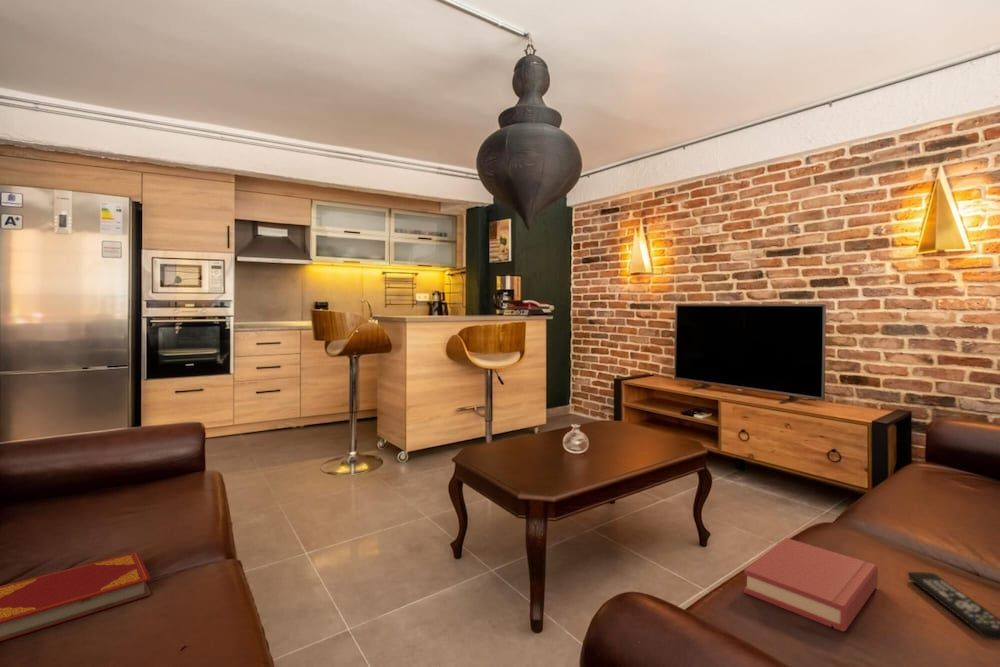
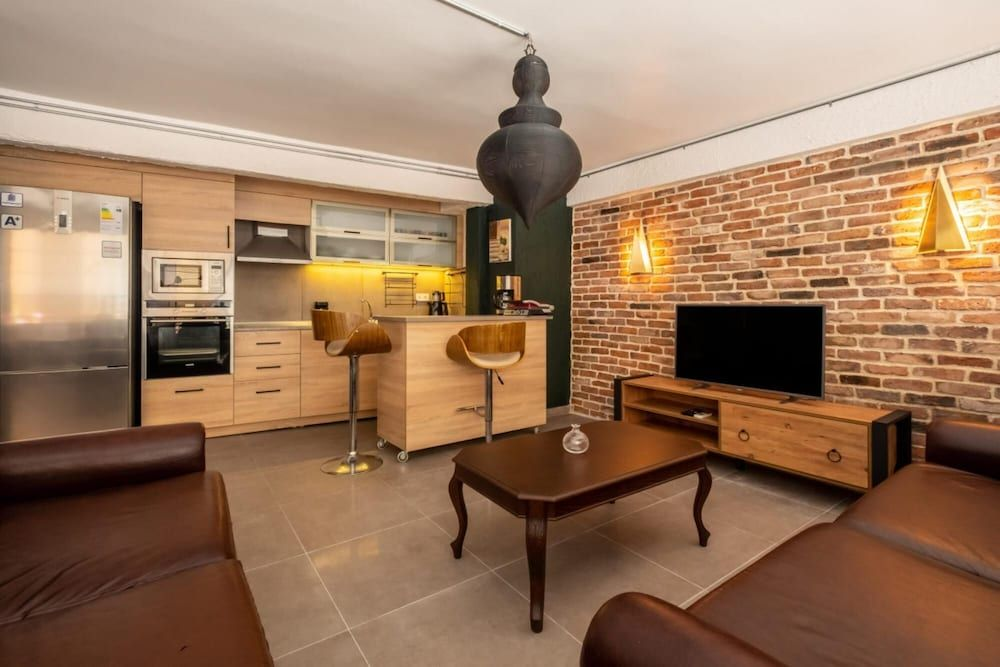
- remote control [907,571,1000,641]
- hardback book [743,537,879,633]
- hardback book [0,551,152,642]
